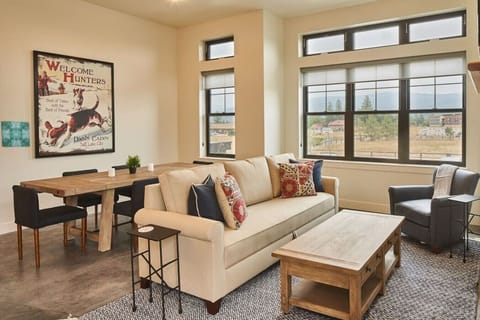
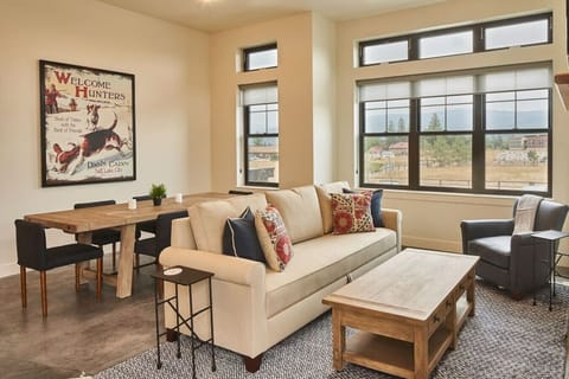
- wall art [0,120,31,148]
